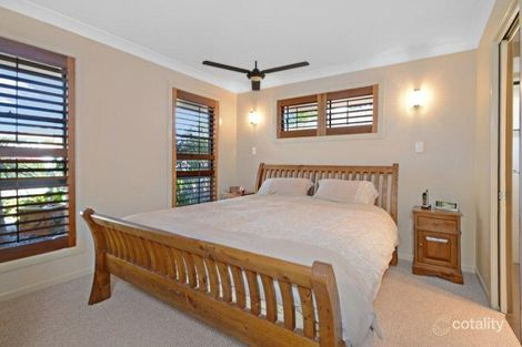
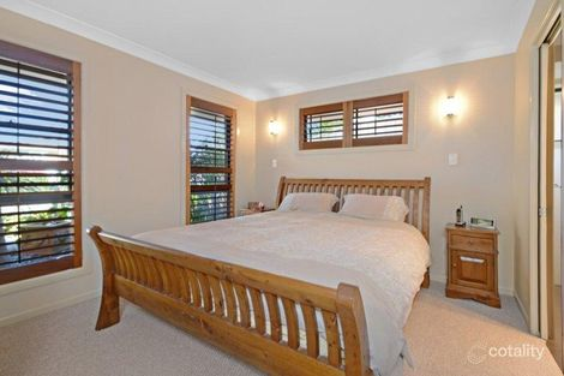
- ceiling fan [201,59,311,92]
